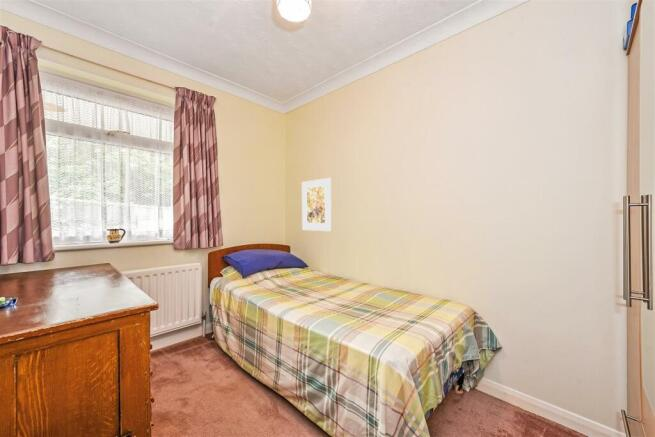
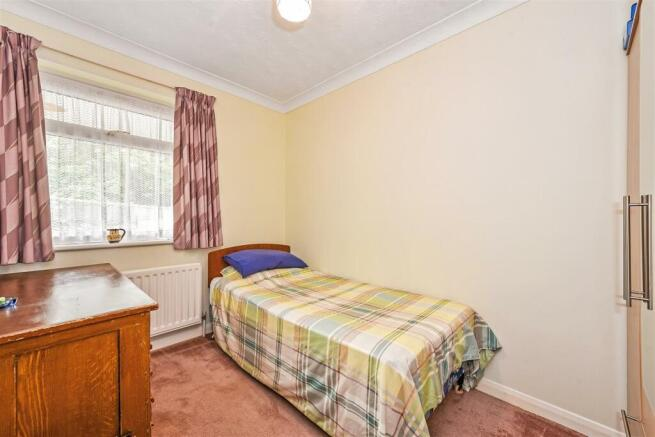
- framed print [301,177,333,232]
